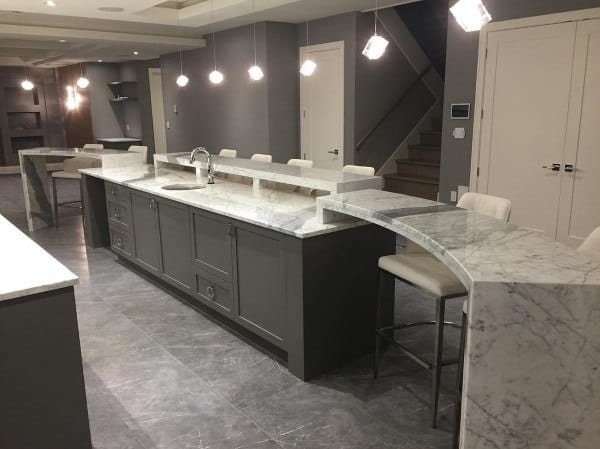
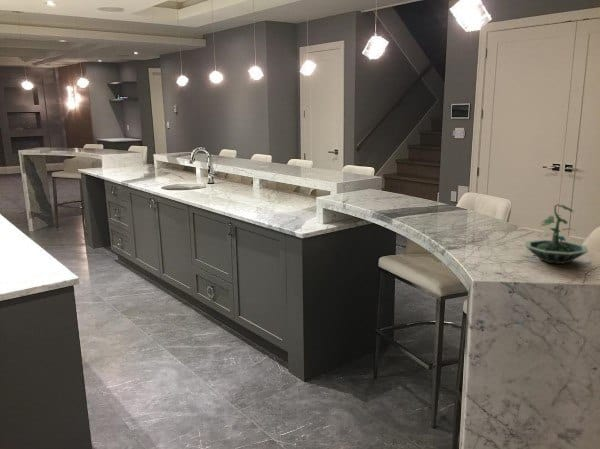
+ terrarium [524,203,589,265]
